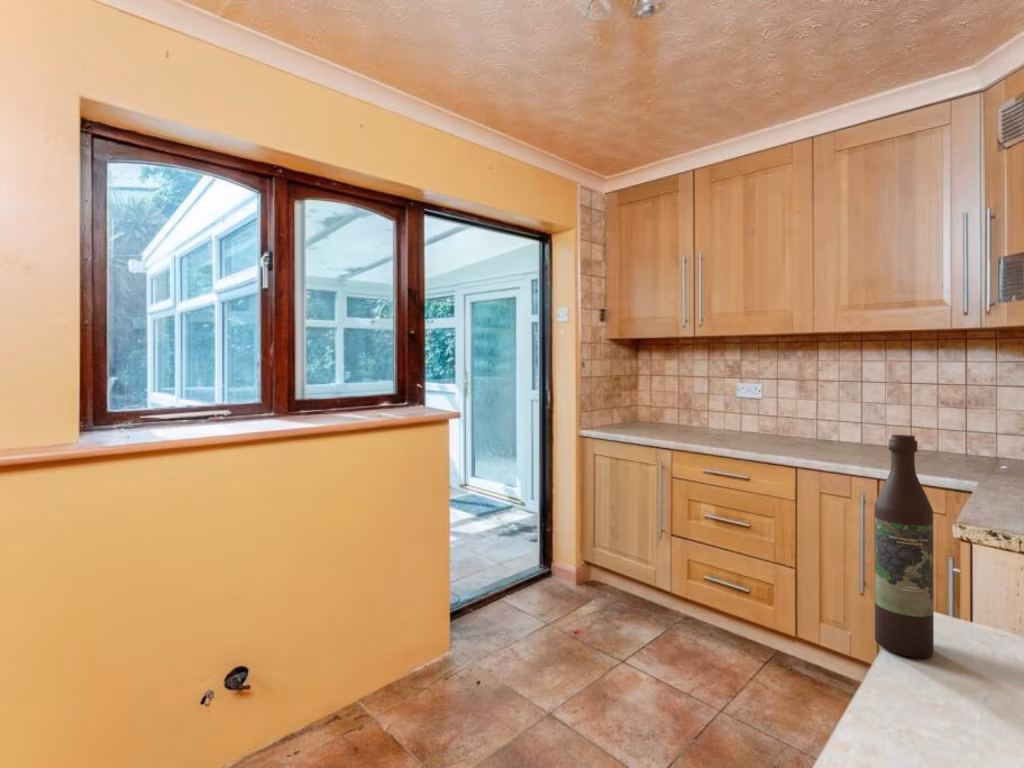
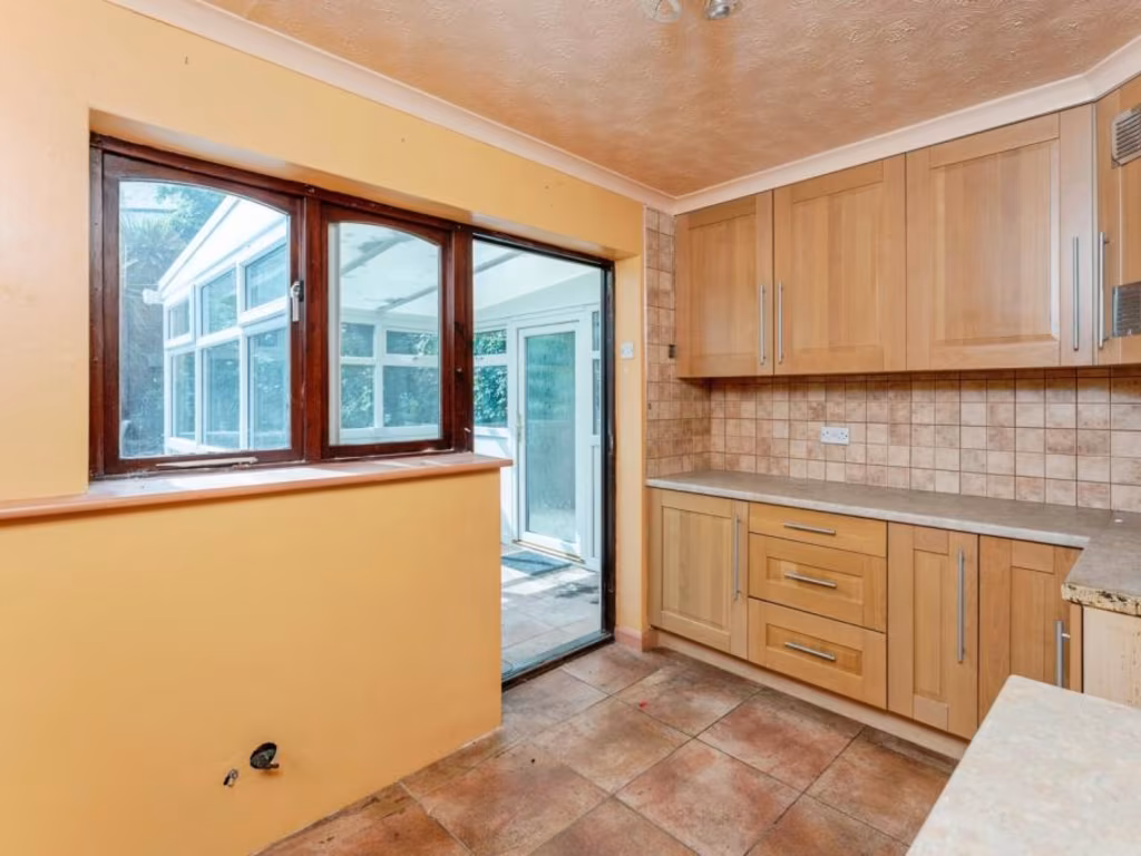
- wine bottle [873,434,935,658]
